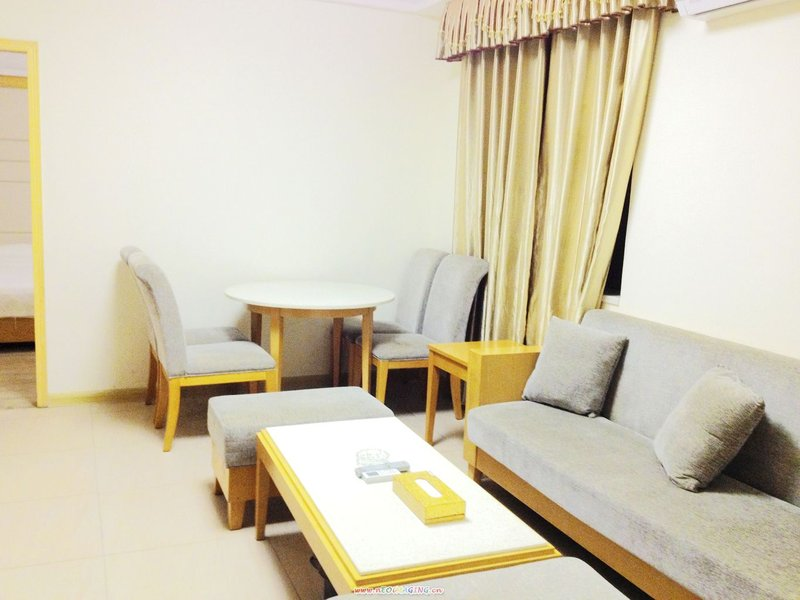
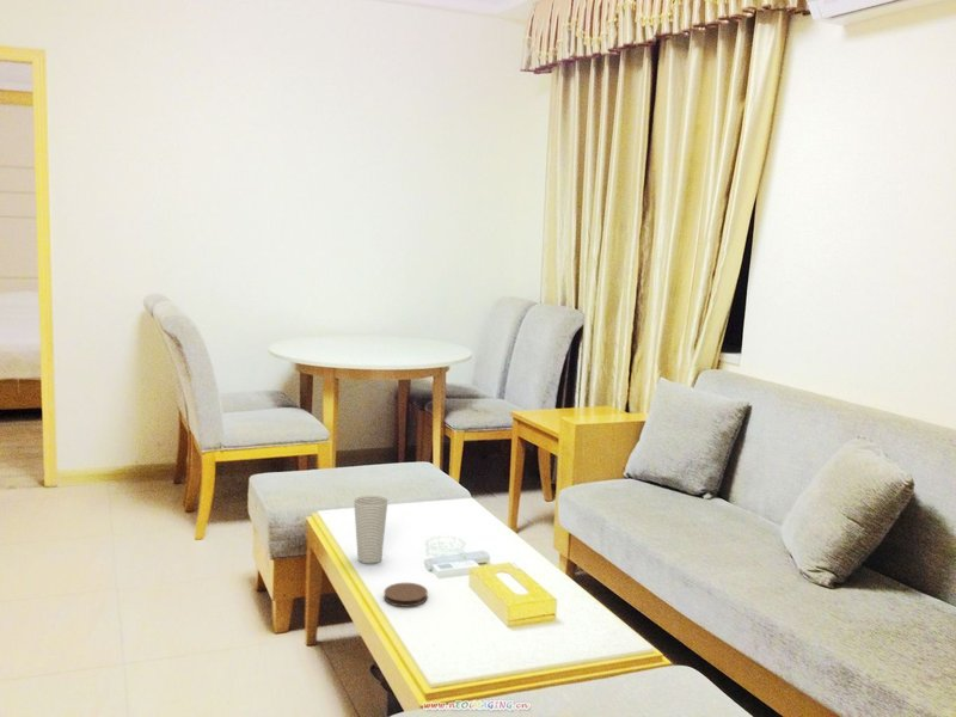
+ coaster [382,582,429,608]
+ cup [353,495,388,564]
